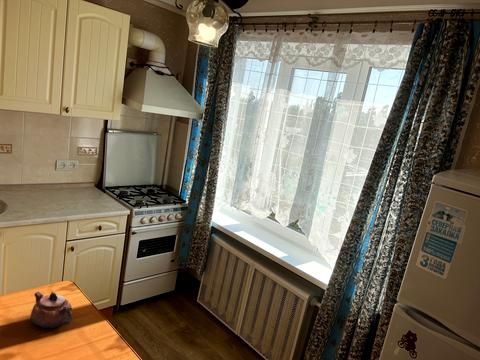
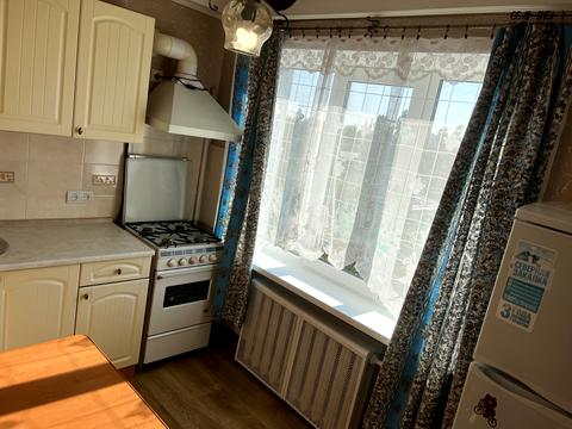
- teapot [30,291,74,329]
